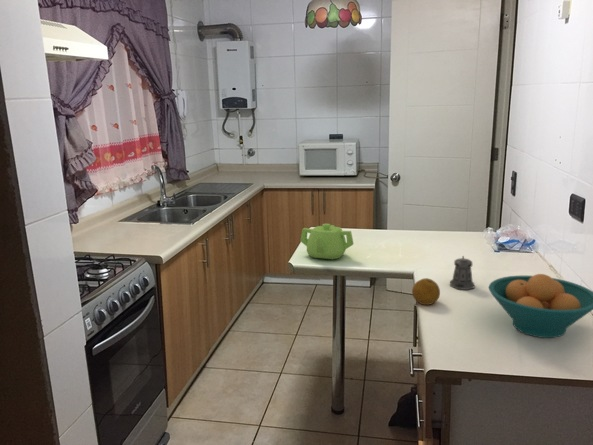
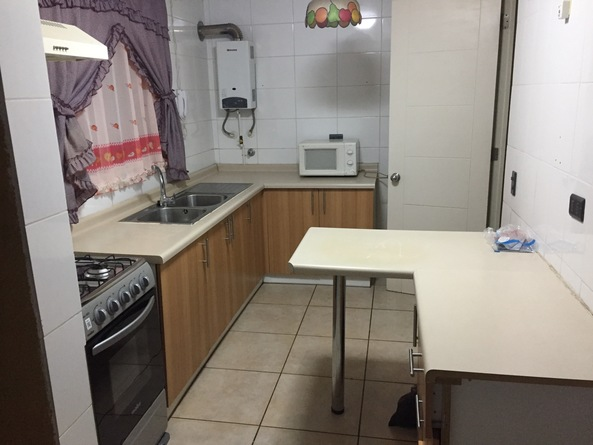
- fruit bowl [488,273,593,339]
- pepper shaker [449,255,475,291]
- fruit [411,277,441,306]
- teapot [299,223,355,260]
